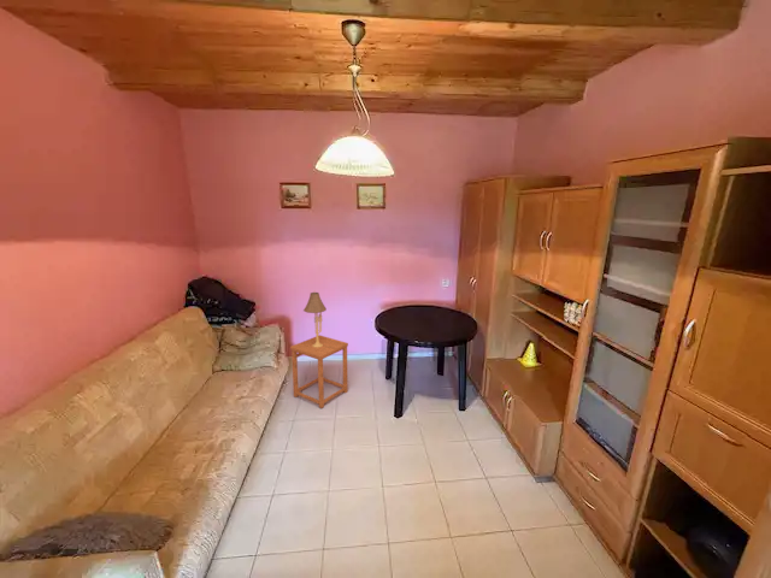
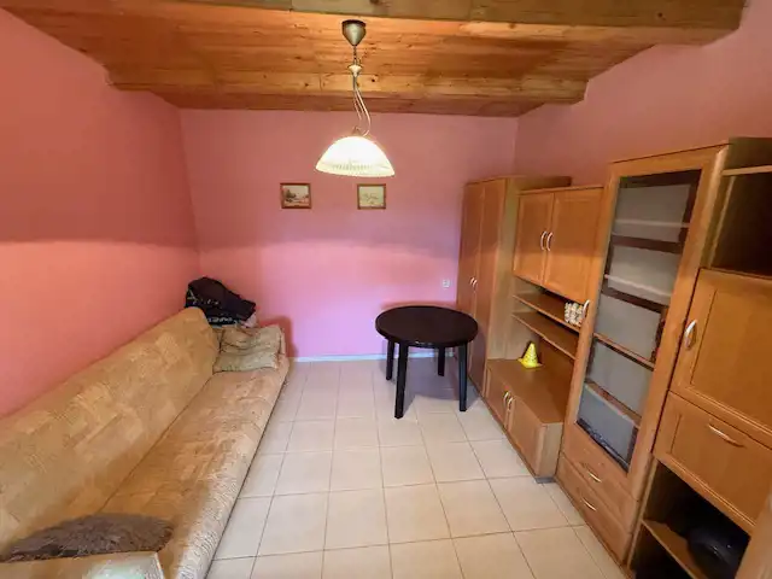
- table lamp [302,291,328,347]
- side table [289,334,349,409]
